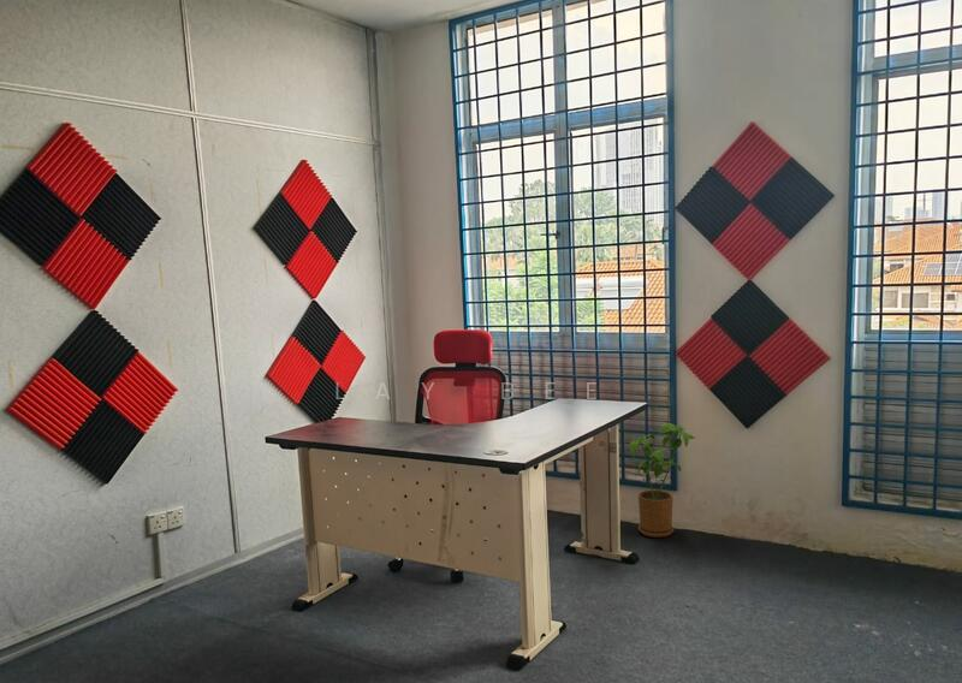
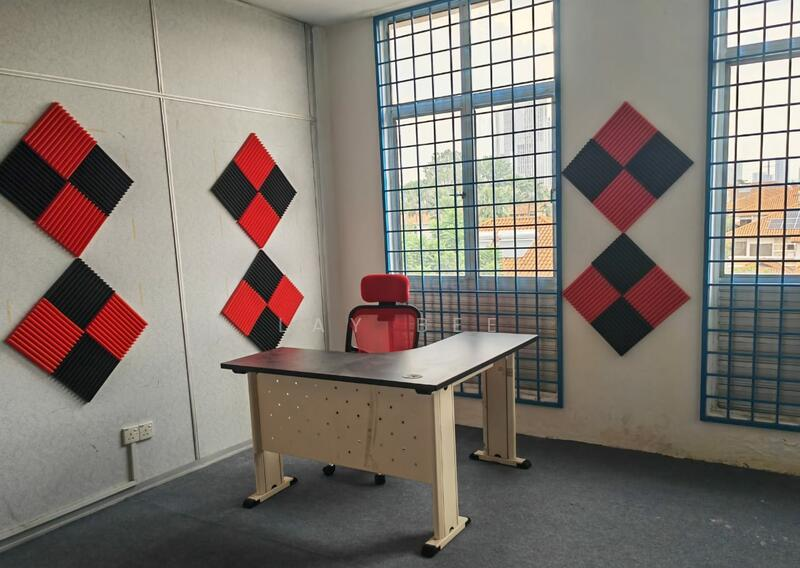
- house plant [629,422,696,539]
